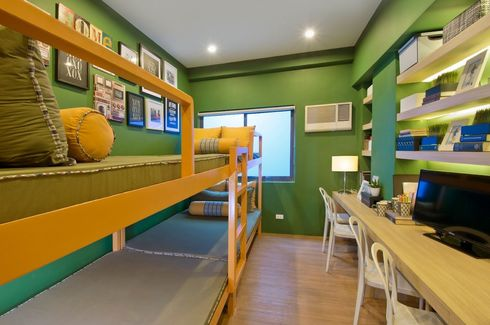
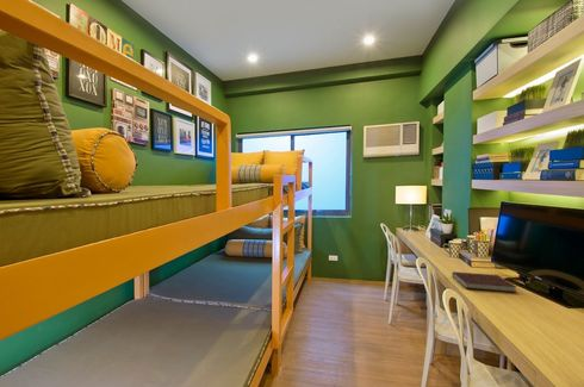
+ notebook [452,270,518,294]
